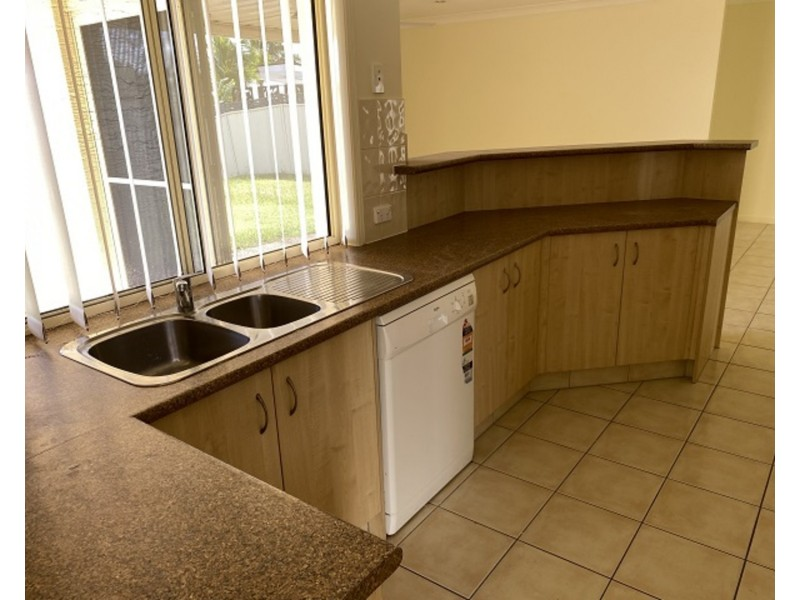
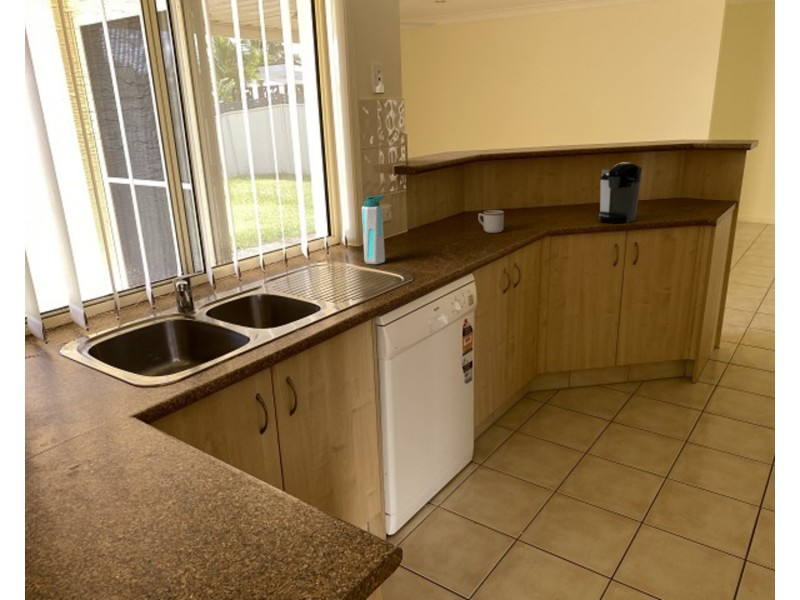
+ coffee maker [598,162,643,224]
+ mug [477,209,505,234]
+ water bottle [361,193,386,265]
